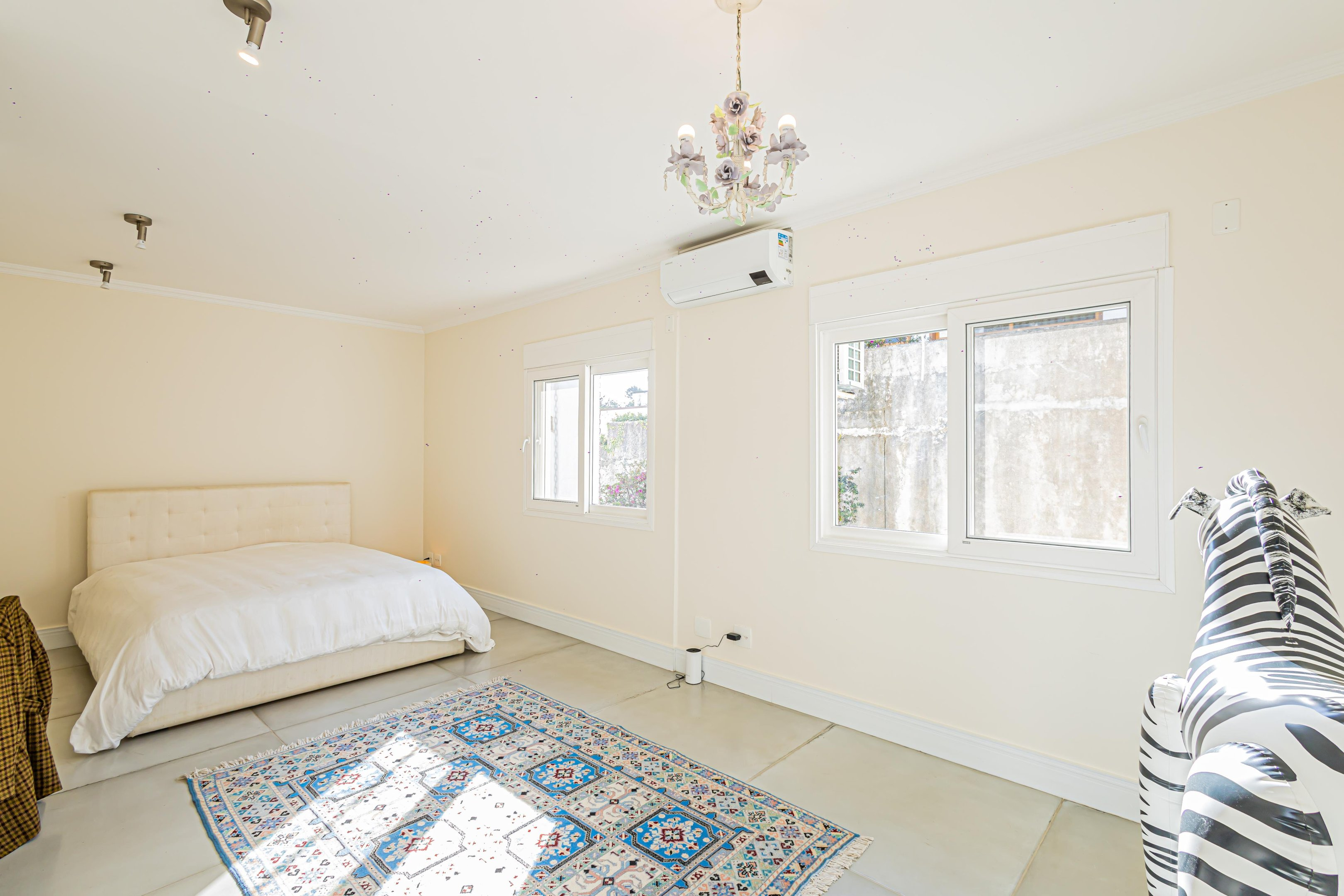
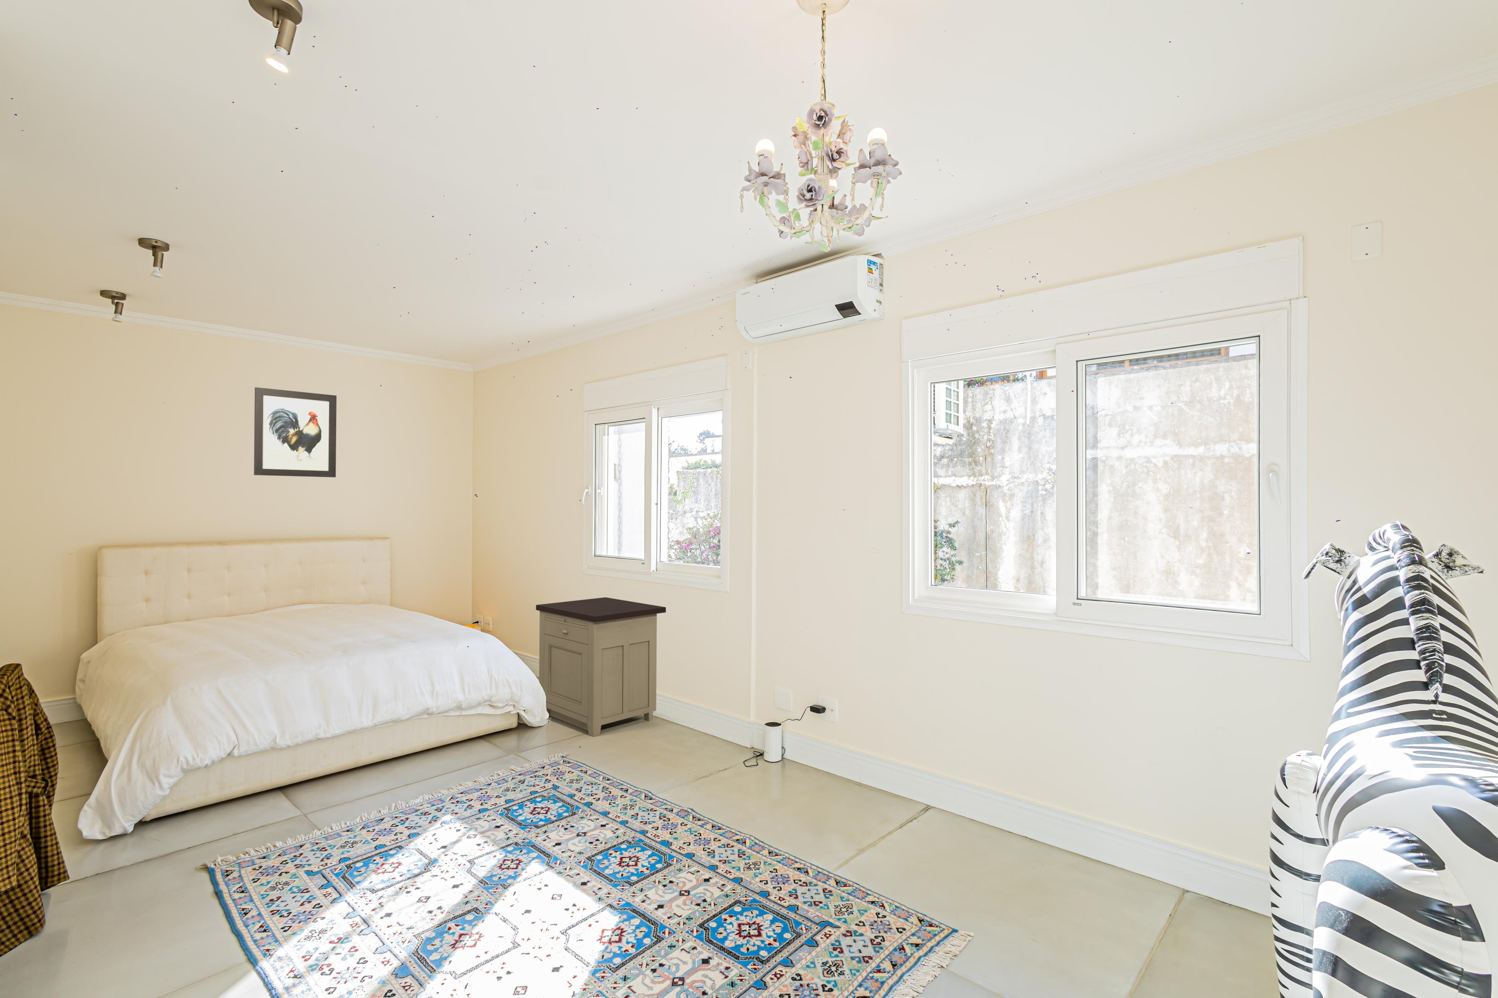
+ nightstand [535,597,667,737]
+ wall art [253,387,337,478]
